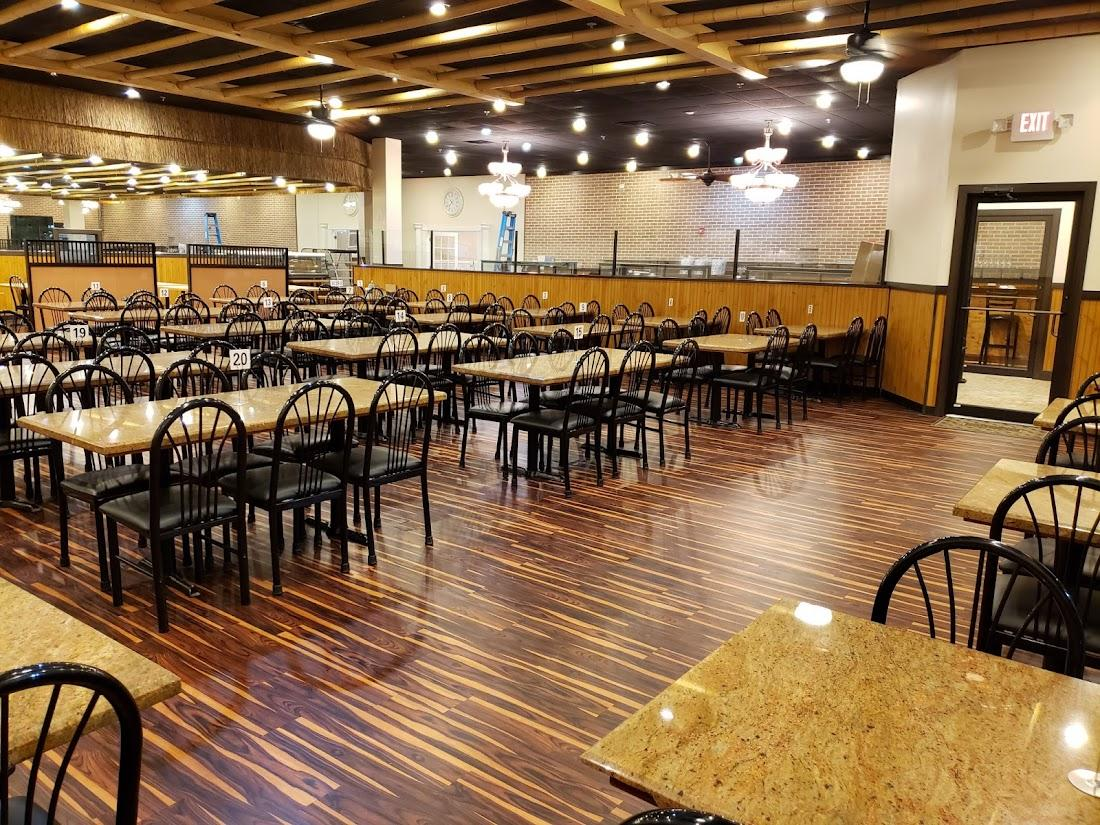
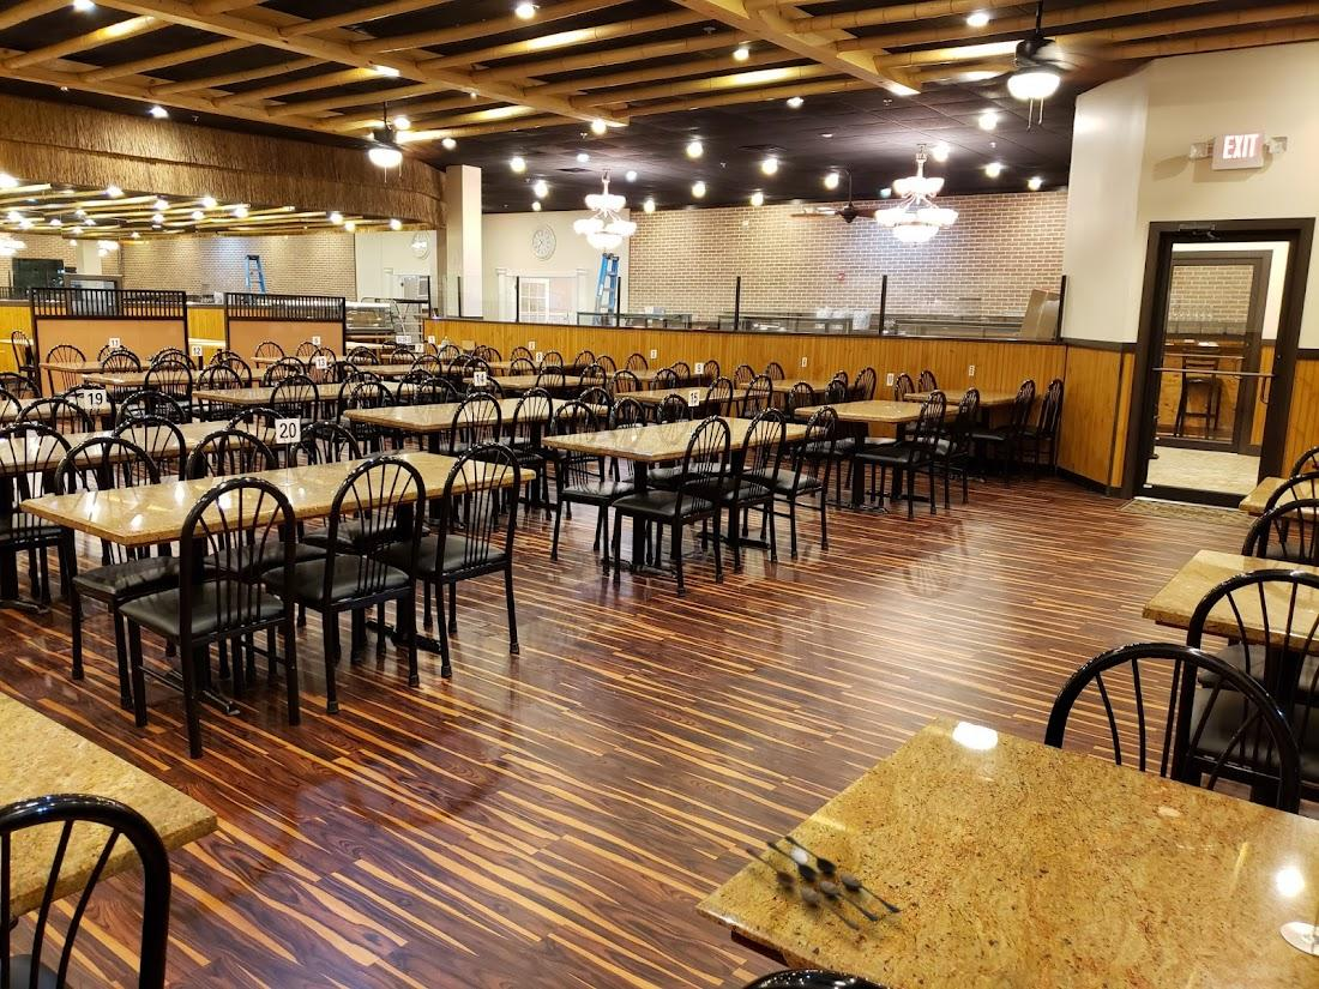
+ spoon [743,834,902,931]
